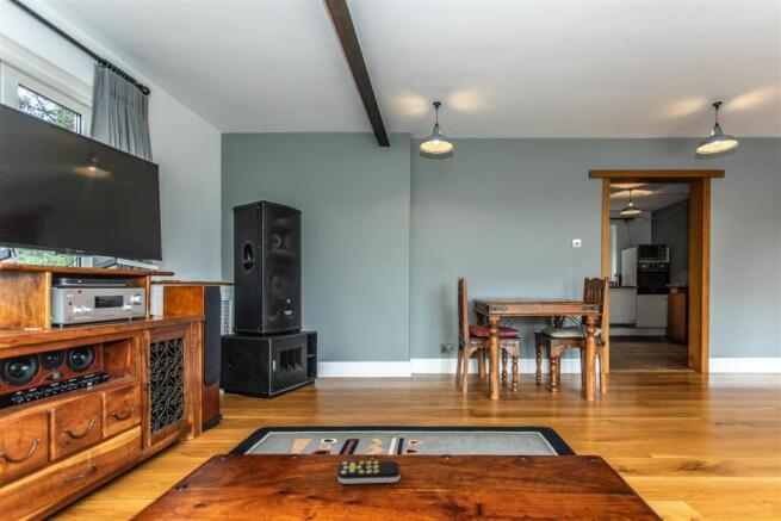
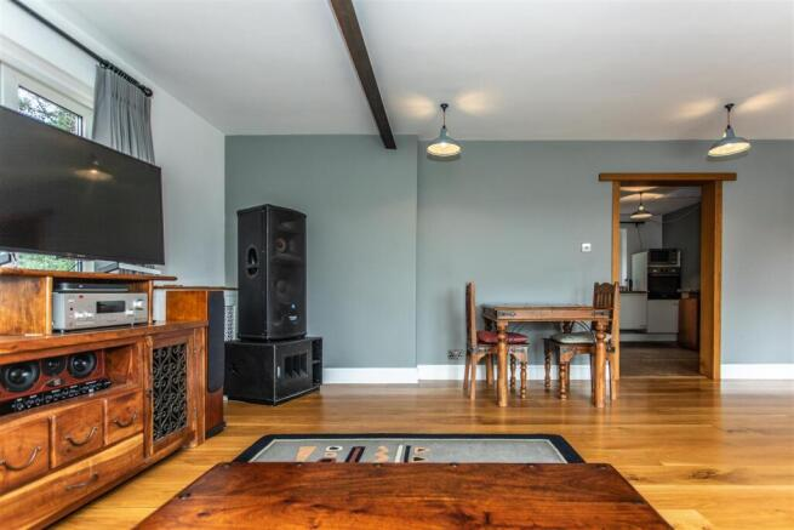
- remote control [336,459,401,485]
